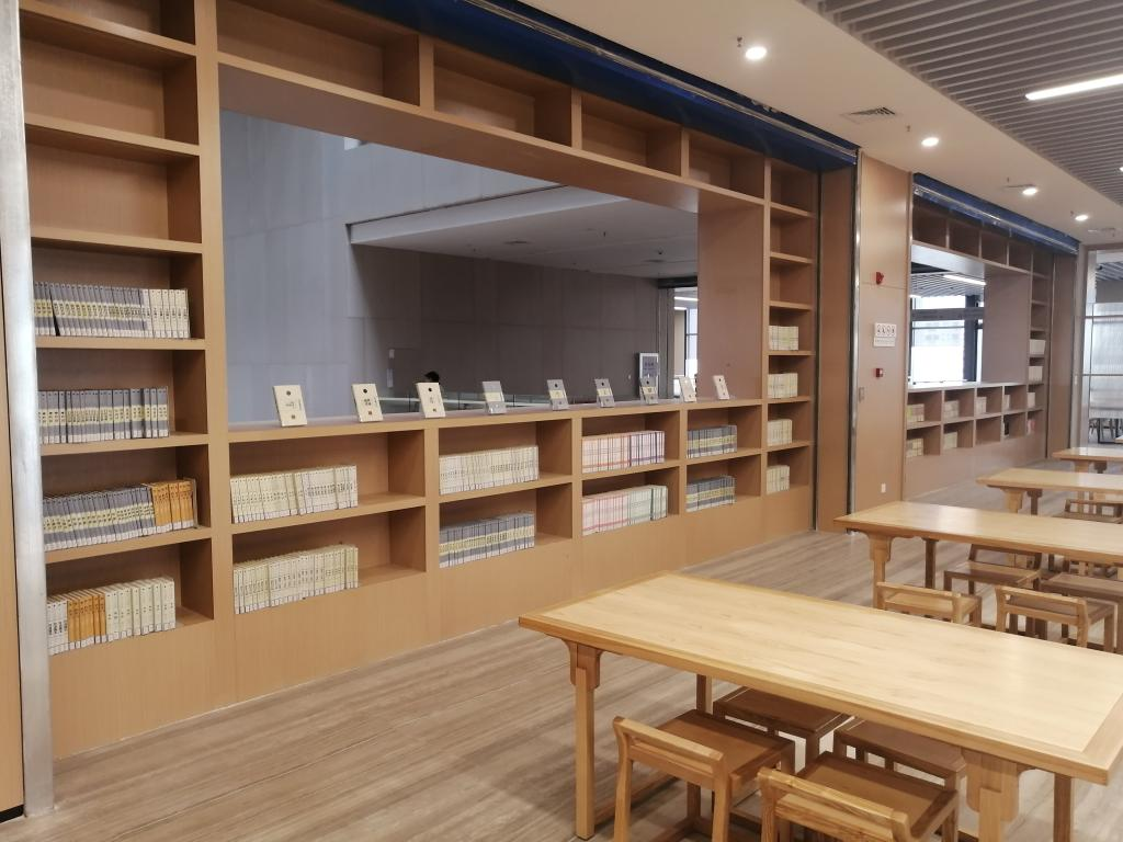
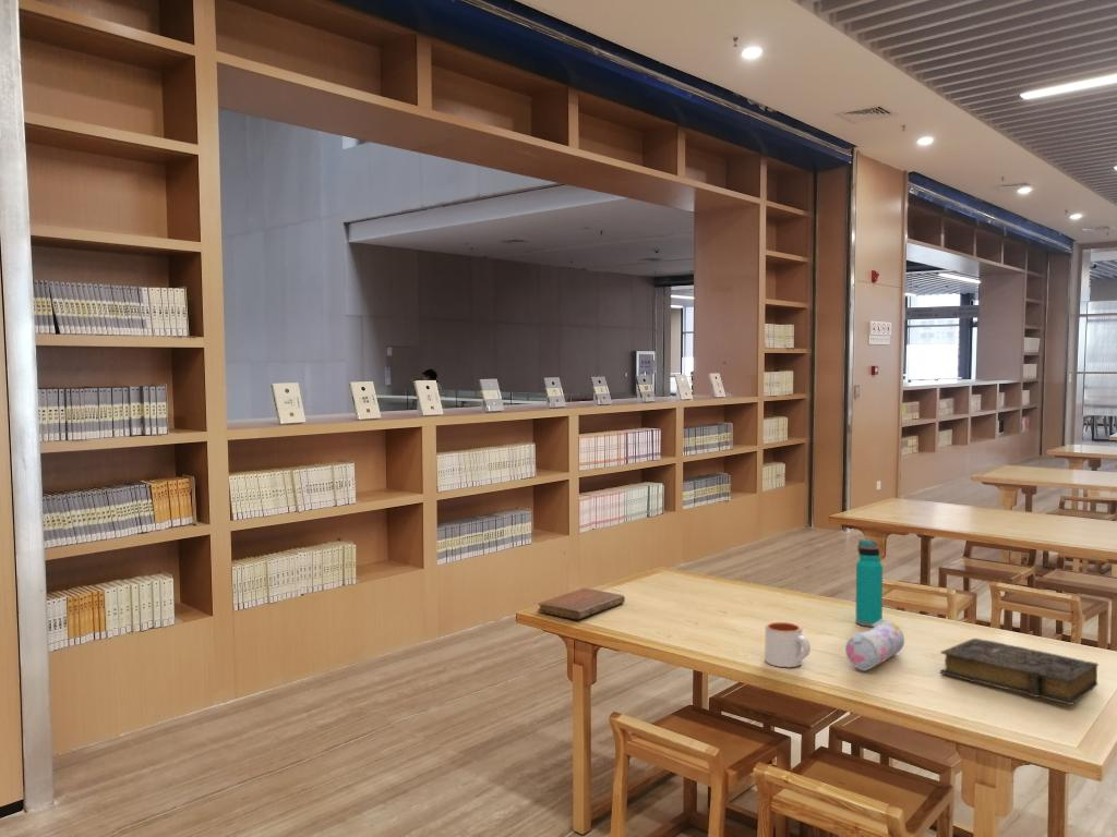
+ notebook [537,587,626,620]
+ book [939,638,1100,706]
+ mug [764,621,812,668]
+ pencil case [844,618,905,672]
+ water bottle [855,538,884,628]
